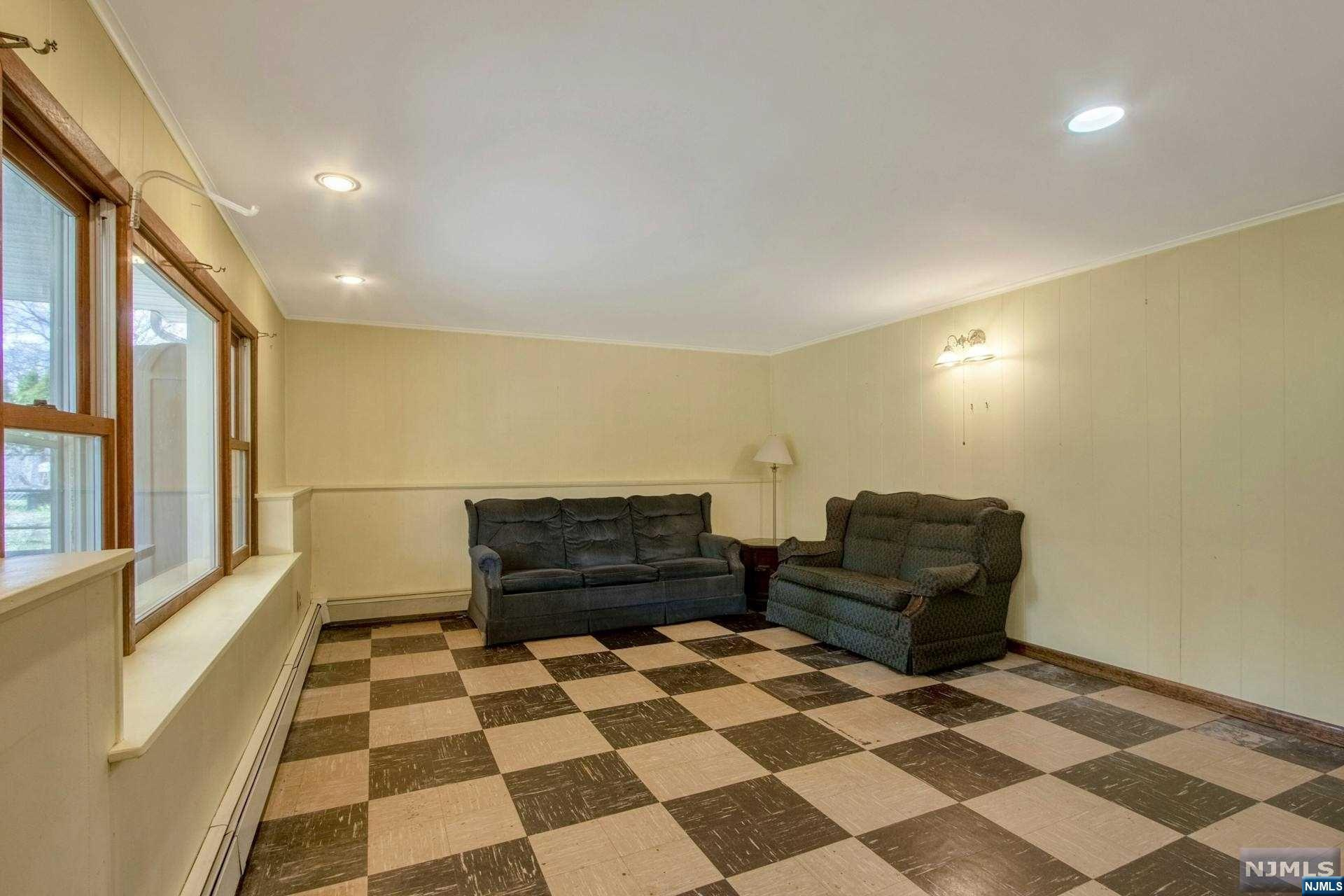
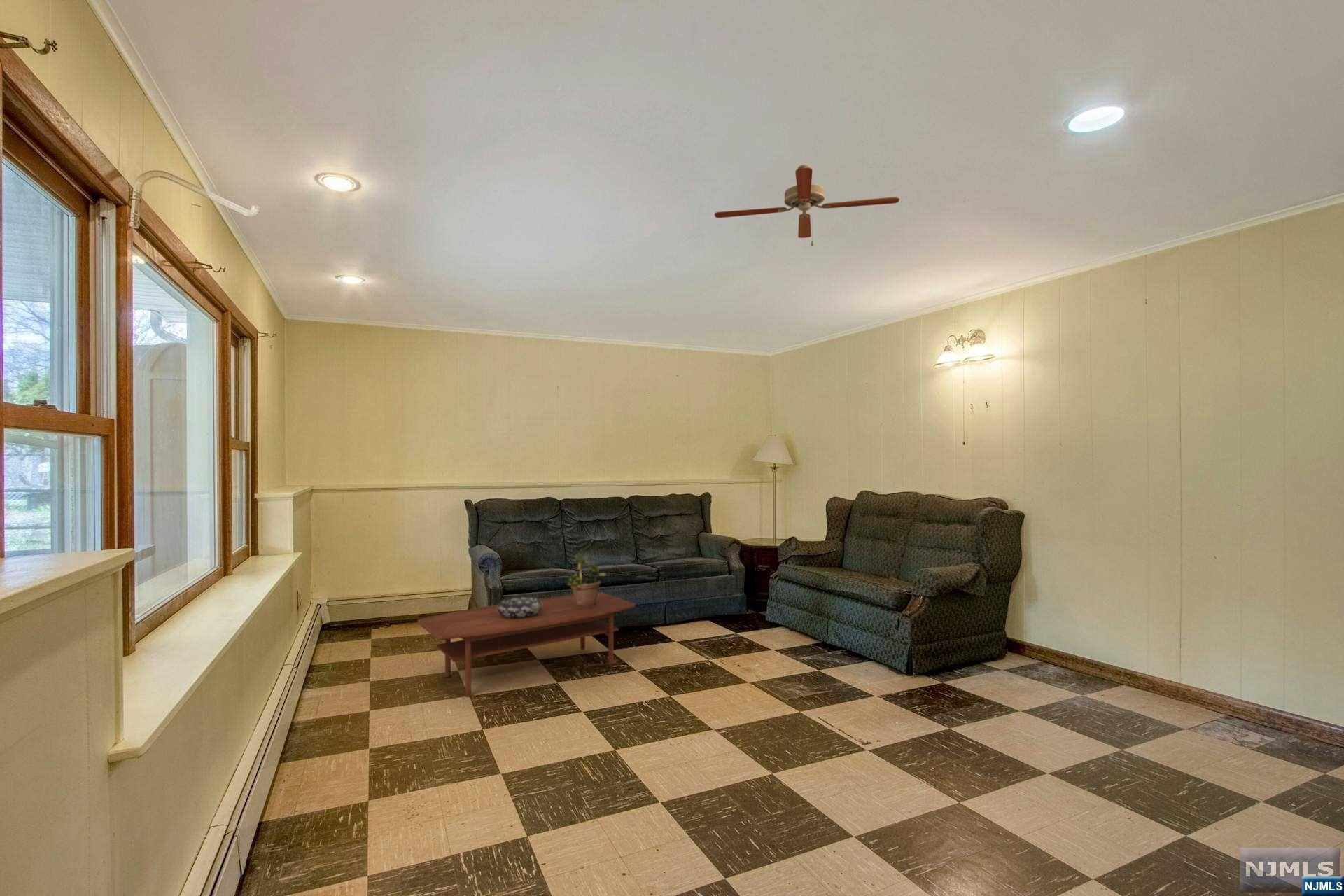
+ decorative bowl [498,596,542,618]
+ coffee table [416,591,636,698]
+ ceiling fan [714,164,900,247]
+ potted plant [566,548,606,607]
